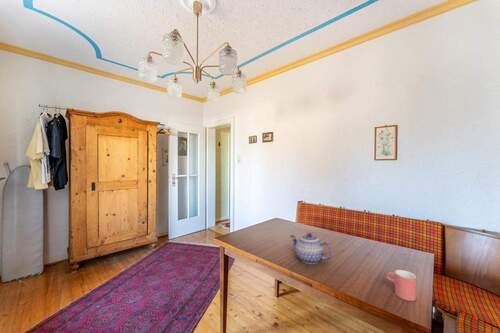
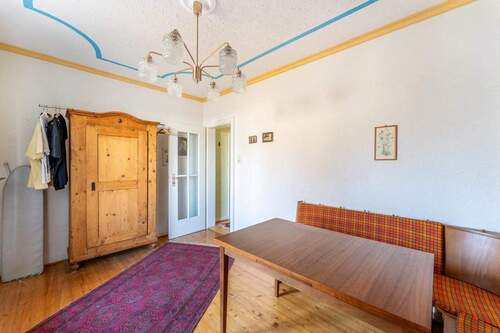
- cup [386,269,417,302]
- teapot [289,232,333,265]
